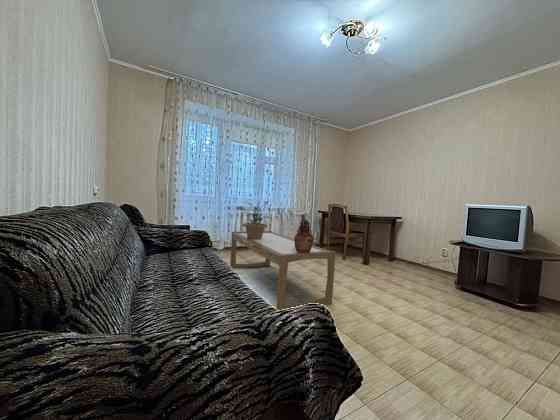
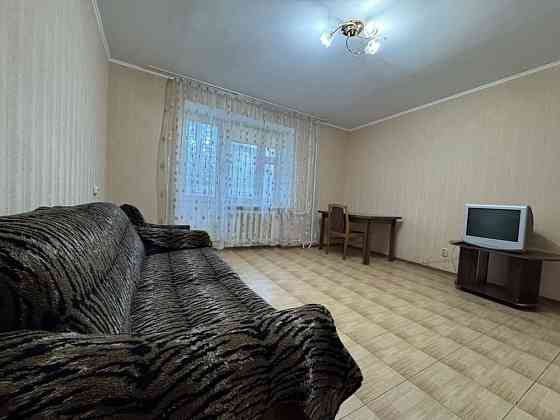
- ceramic vessel [293,214,315,253]
- potted plant [242,200,271,239]
- coffee table [229,230,337,310]
